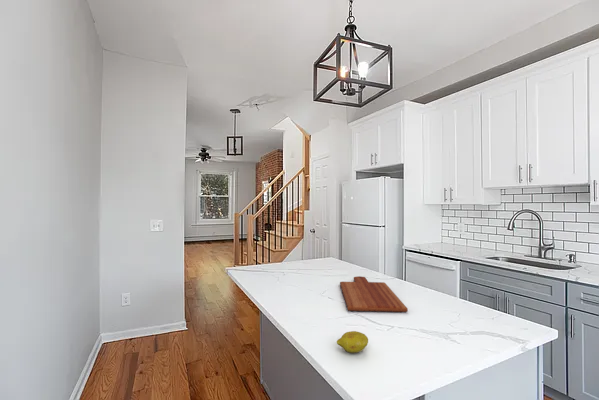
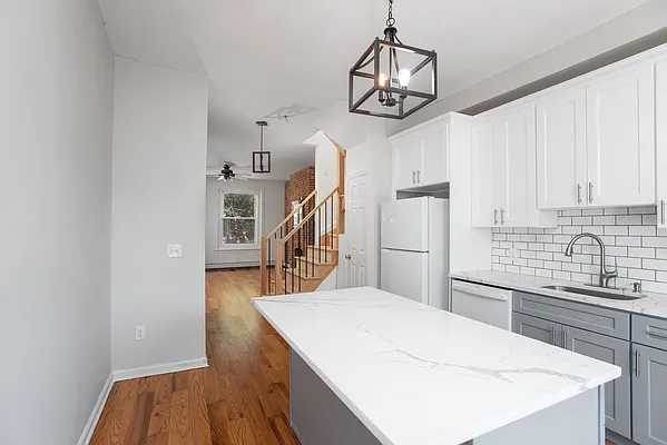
- fruit [336,330,369,354]
- cutting board [339,275,409,313]
